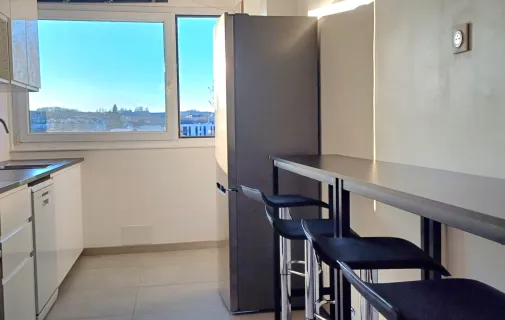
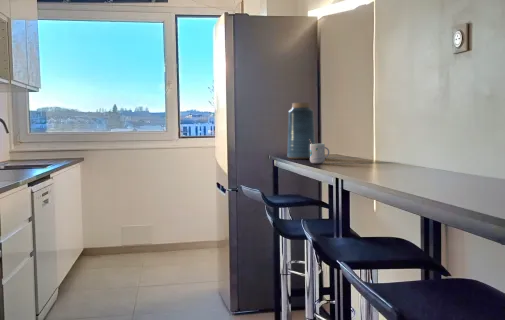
+ vase [286,102,316,160]
+ mug [309,139,330,164]
